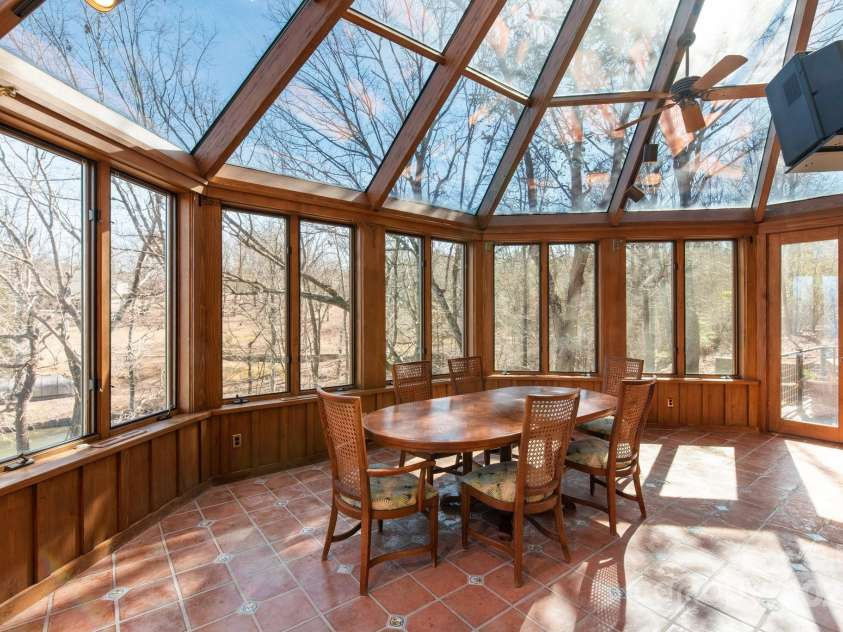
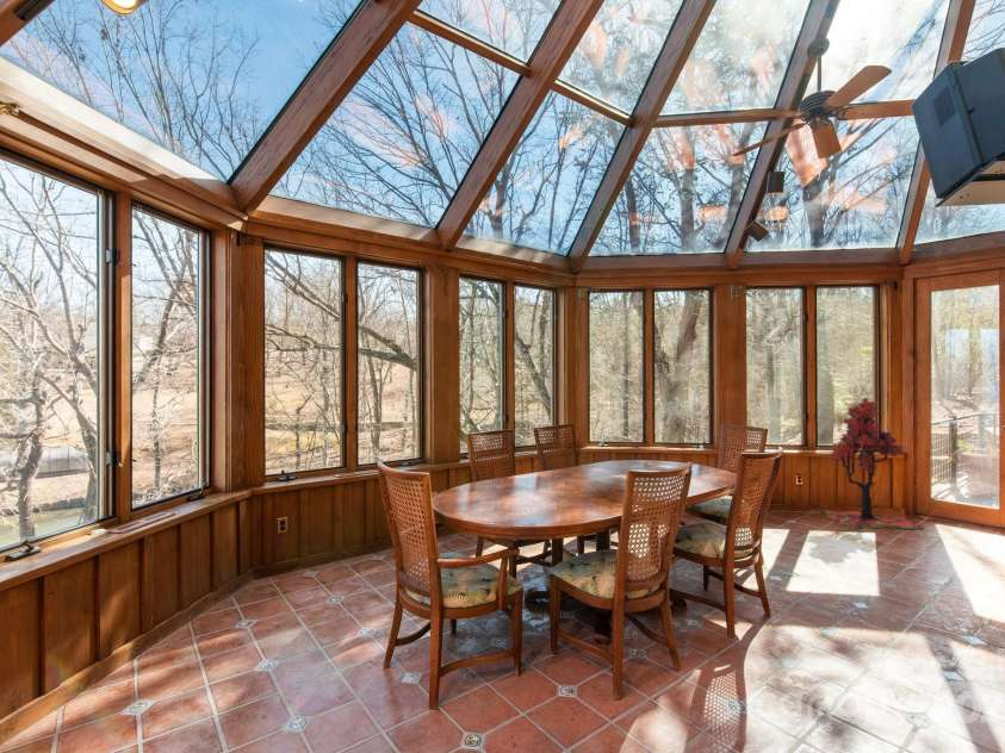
+ tree [824,397,925,530]
